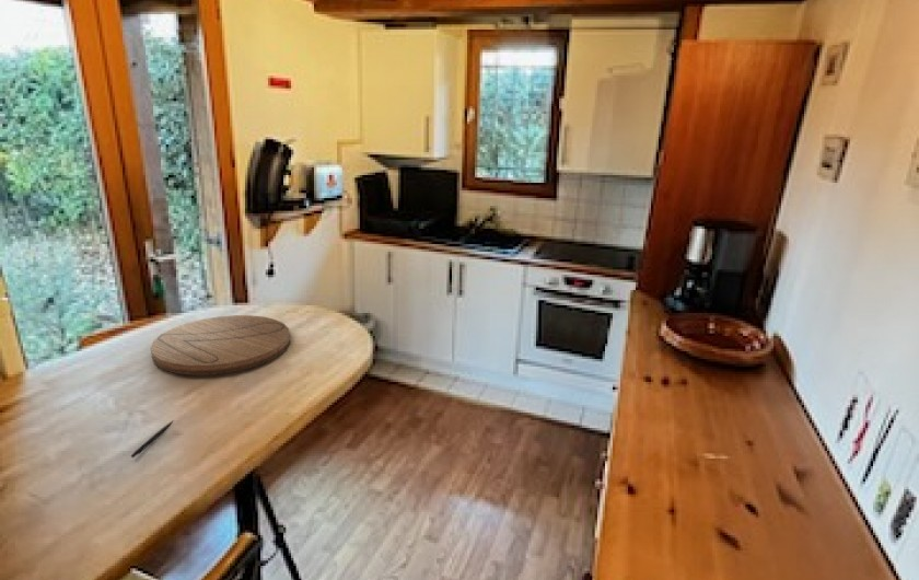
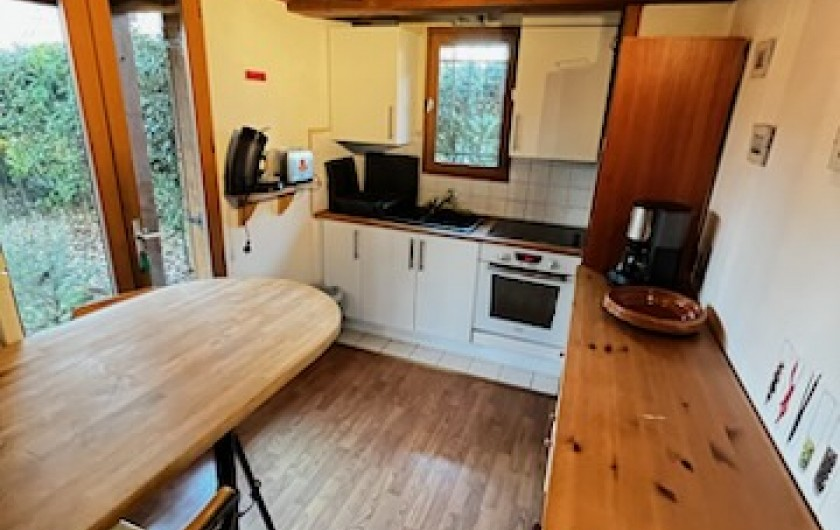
- pen [130,419,175,459]
- cutting board [150,314,291,376]
